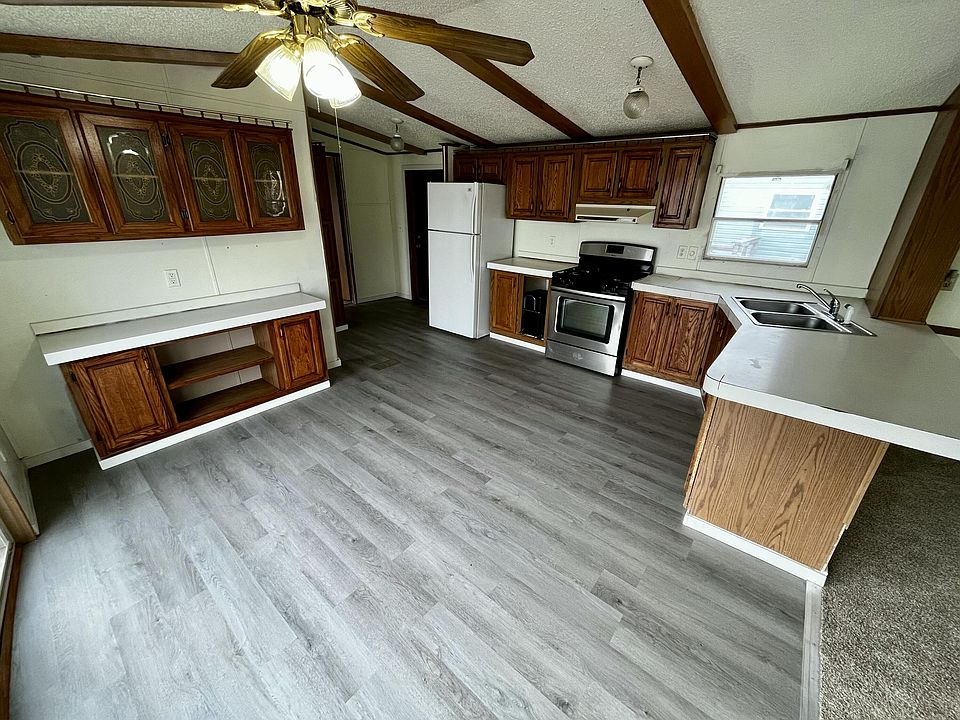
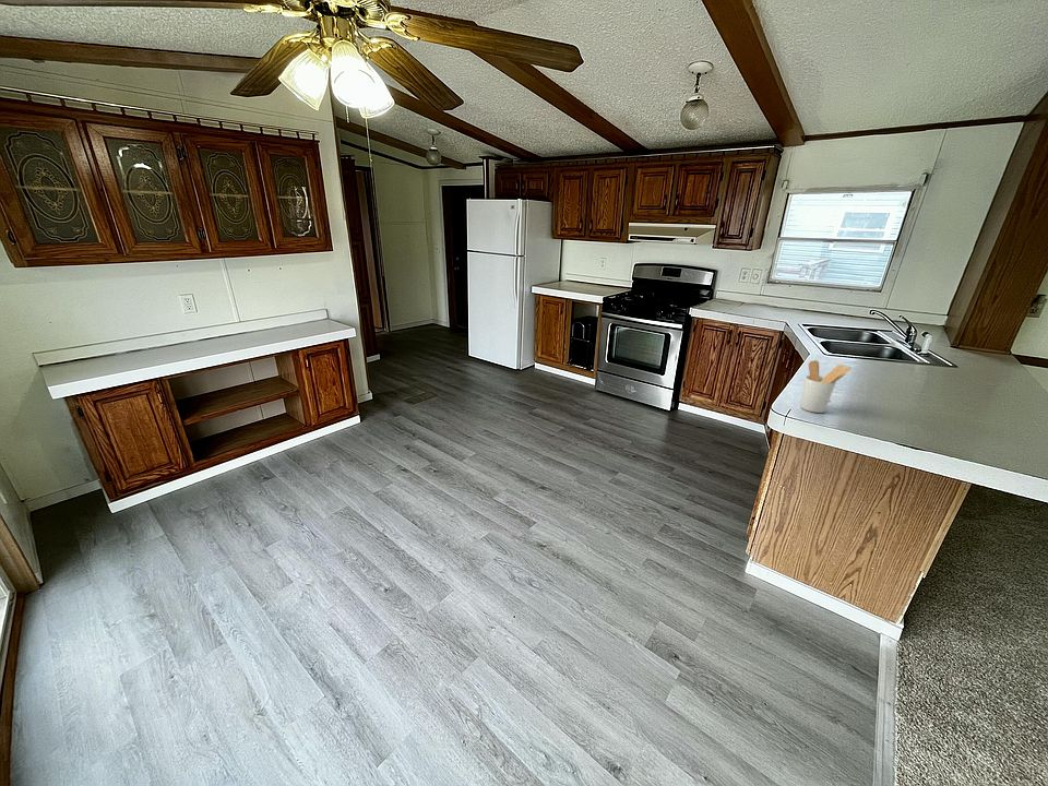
+ utensil holder [799,359,851,414]
